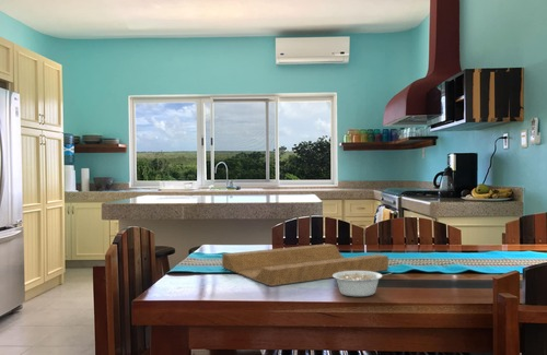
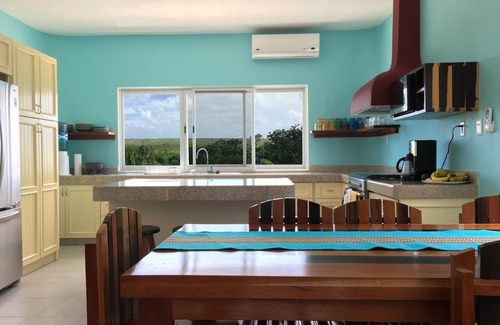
- cutting board [221,242,389,287]
- legume [333,271,394,297]
